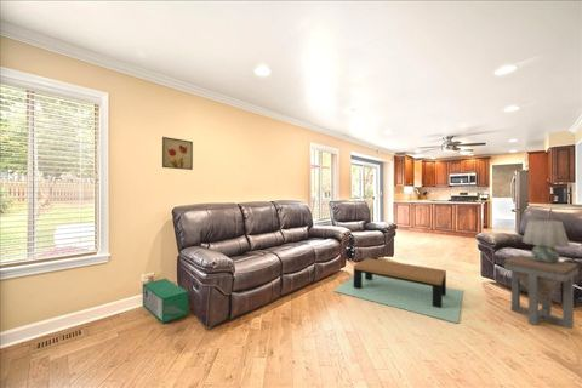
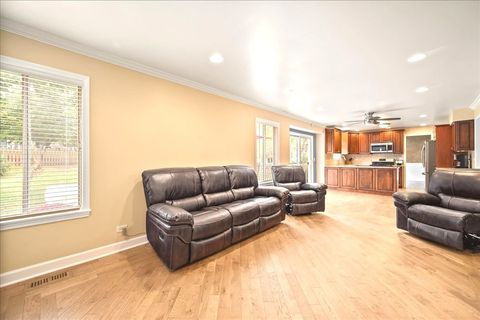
- coffee table [332,257,464,325]
- wall art [161,136,194,171]
- side table [503,253,580,330]
- storage bin [142,278,189,325]
- table lamp [521,218,571,263]
